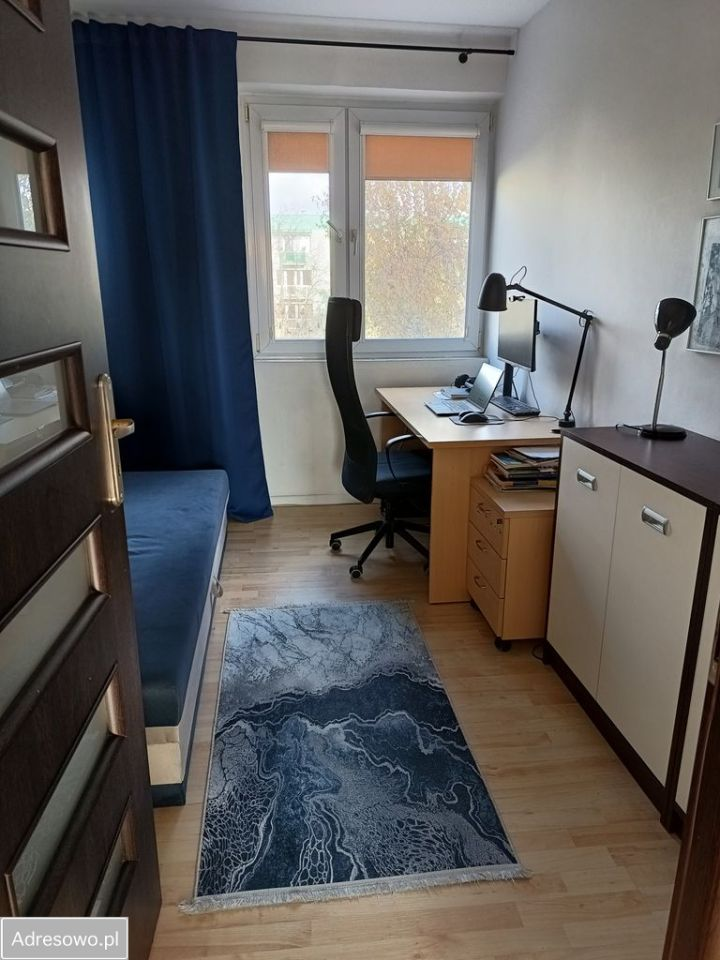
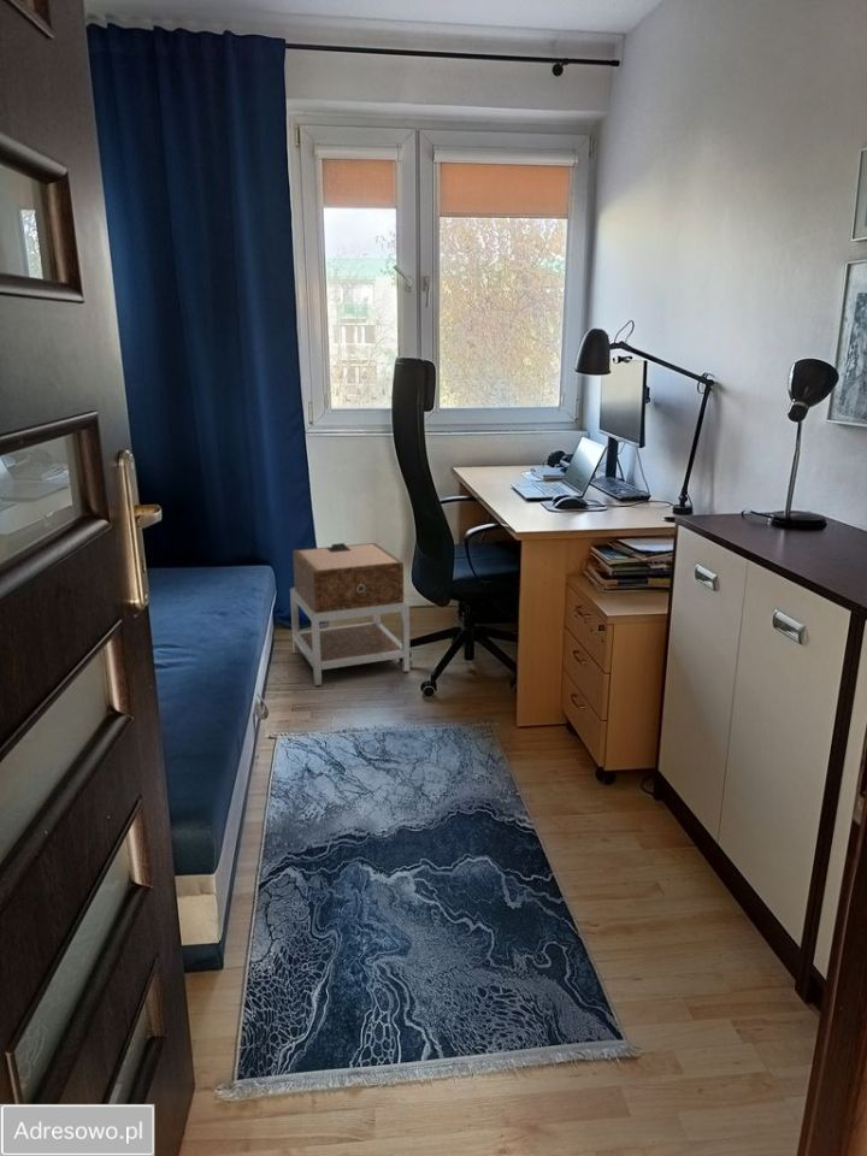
+ nightstand [289,542,411,686]
